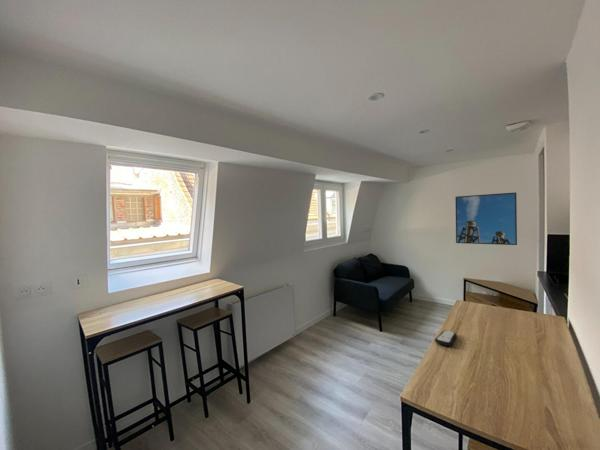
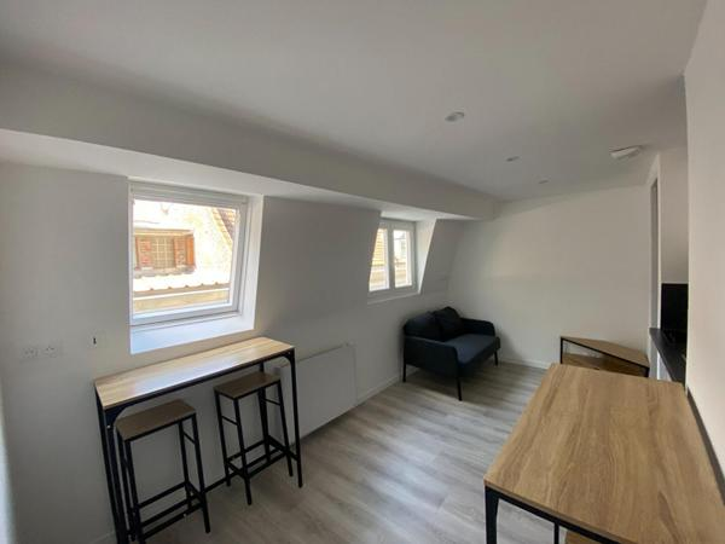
- remote control [434,329,457,347]
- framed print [454,191,518,246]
